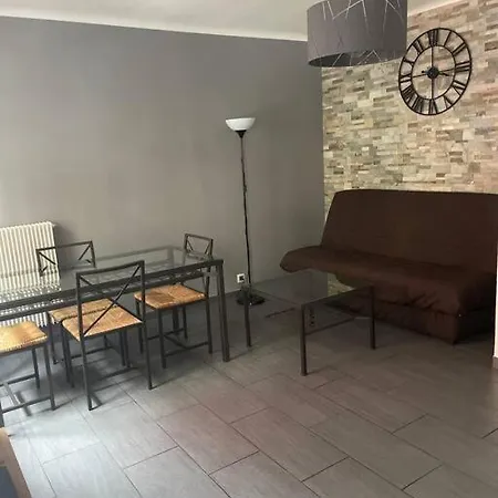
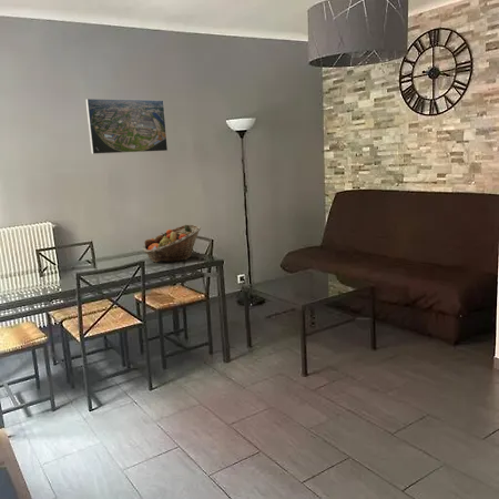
+ fruit basket [142,224,202,264]
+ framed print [85,98,169,155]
